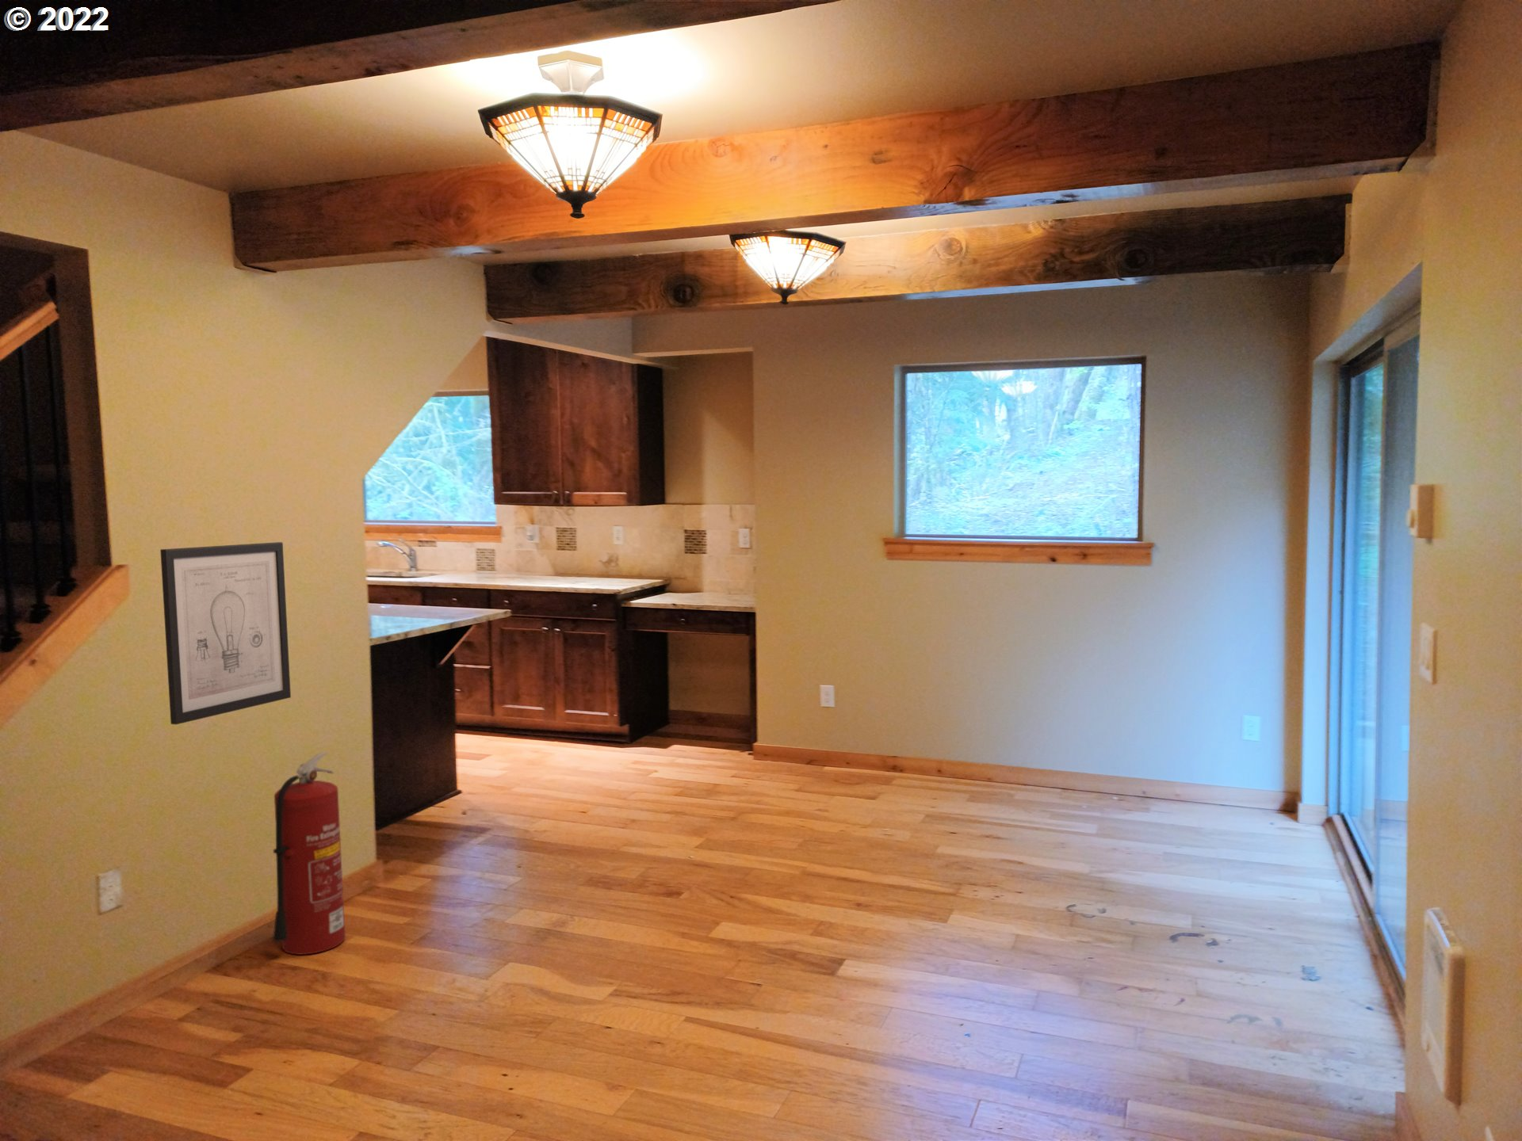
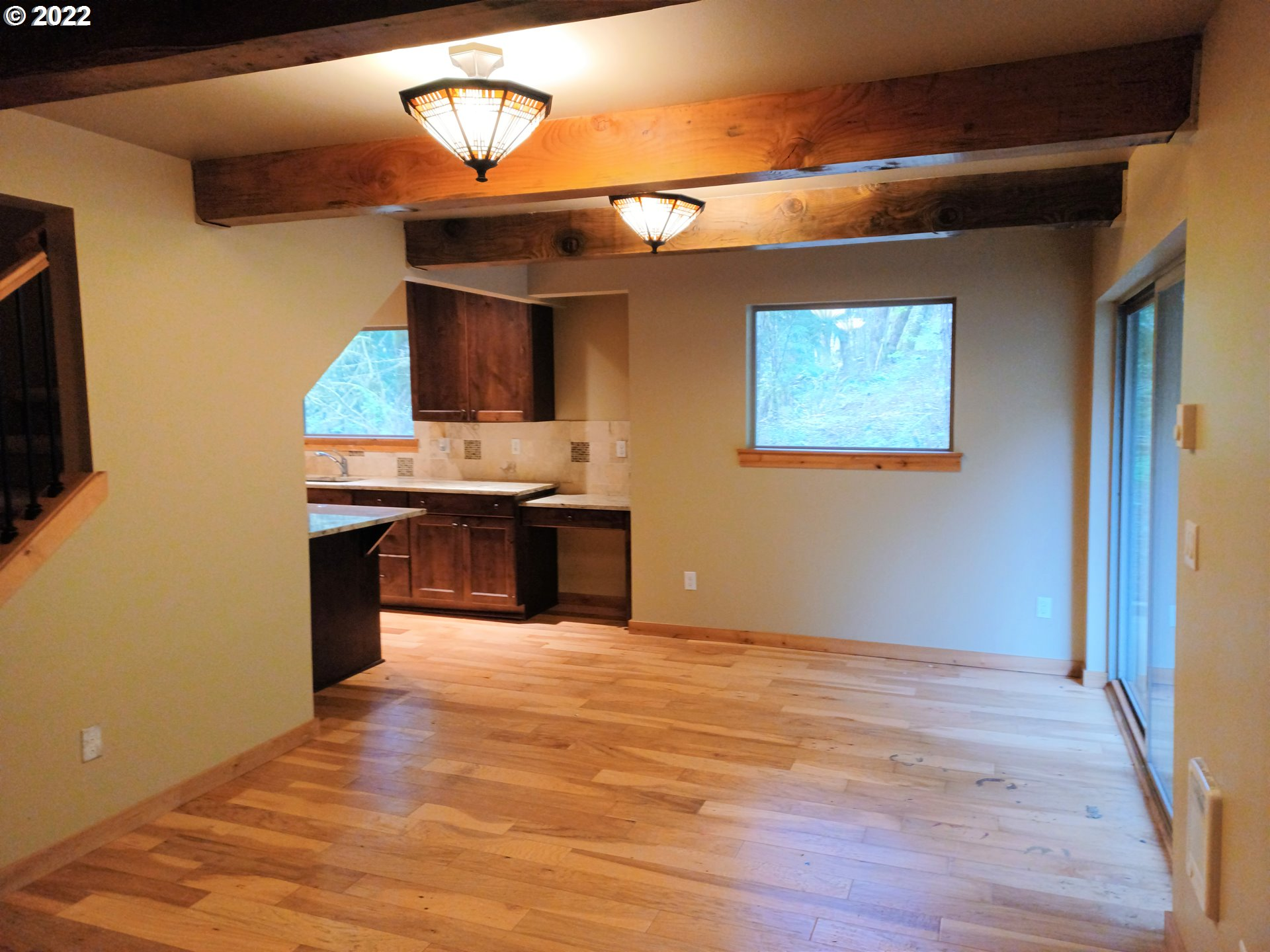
- wall art [159,542,291,725]
- fire extinguisher [272,751,346,955]
